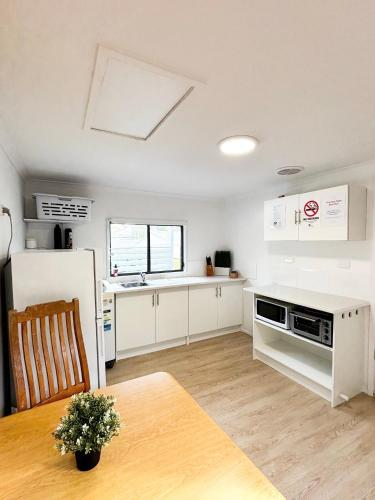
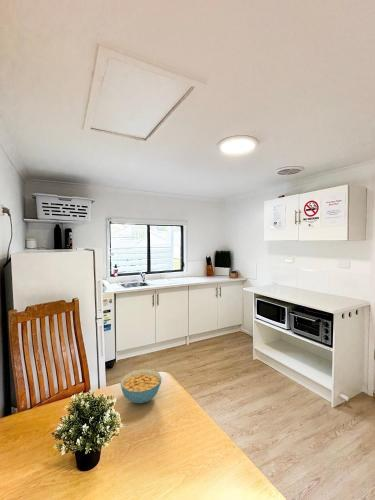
+ cereal bowl [119,368,163,404]
